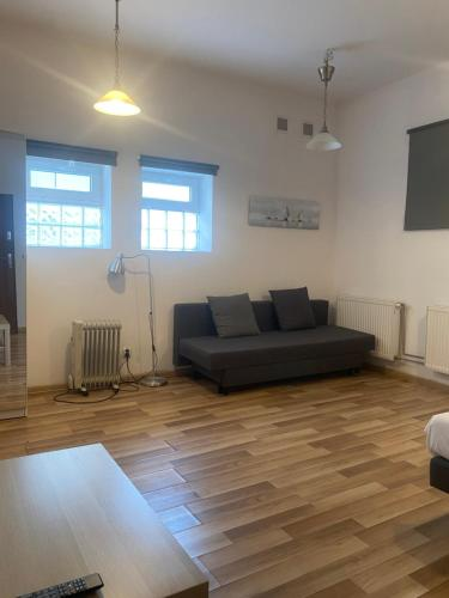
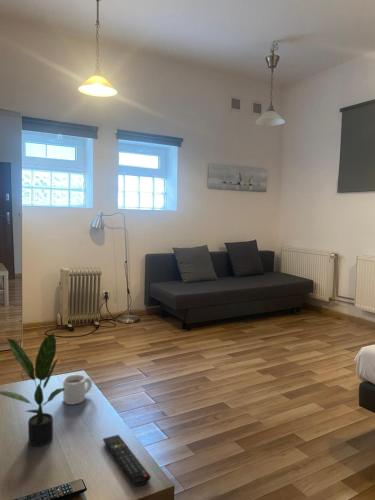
+ mug [62,373,93,405]
+ potted plant [0,332,66,447]
+ remote control [102,434,152,487]
